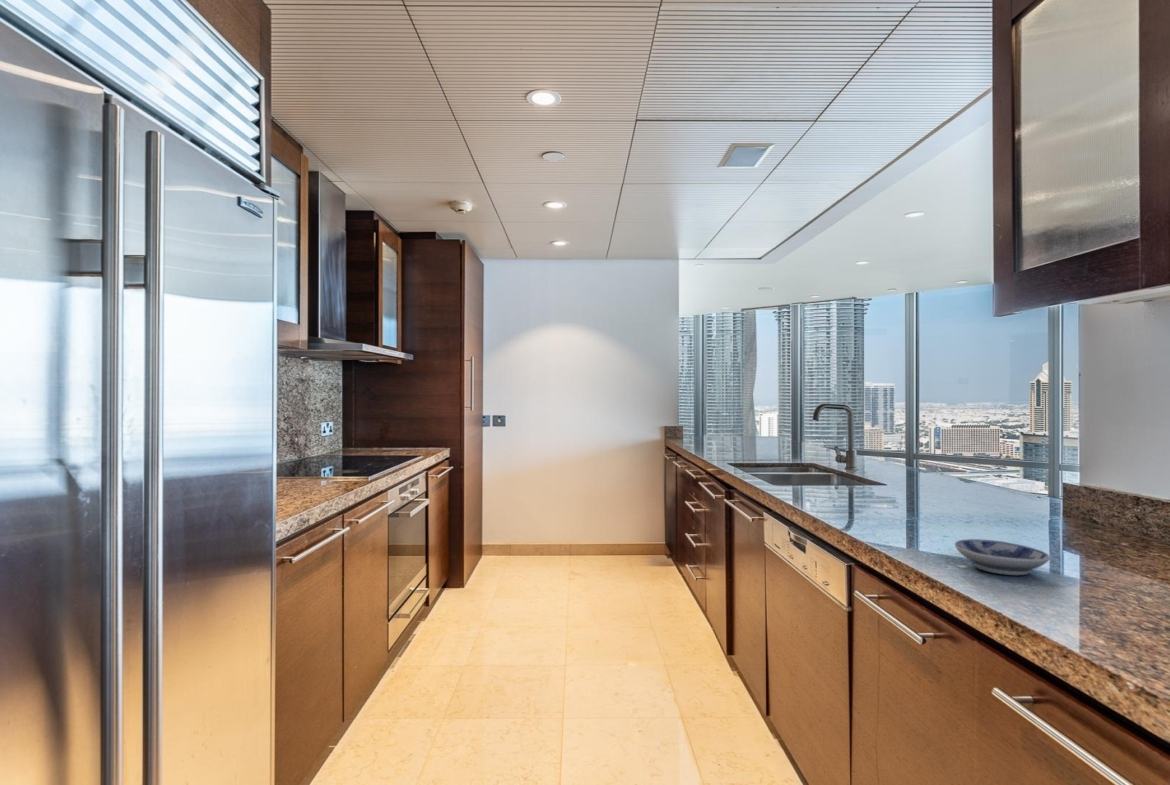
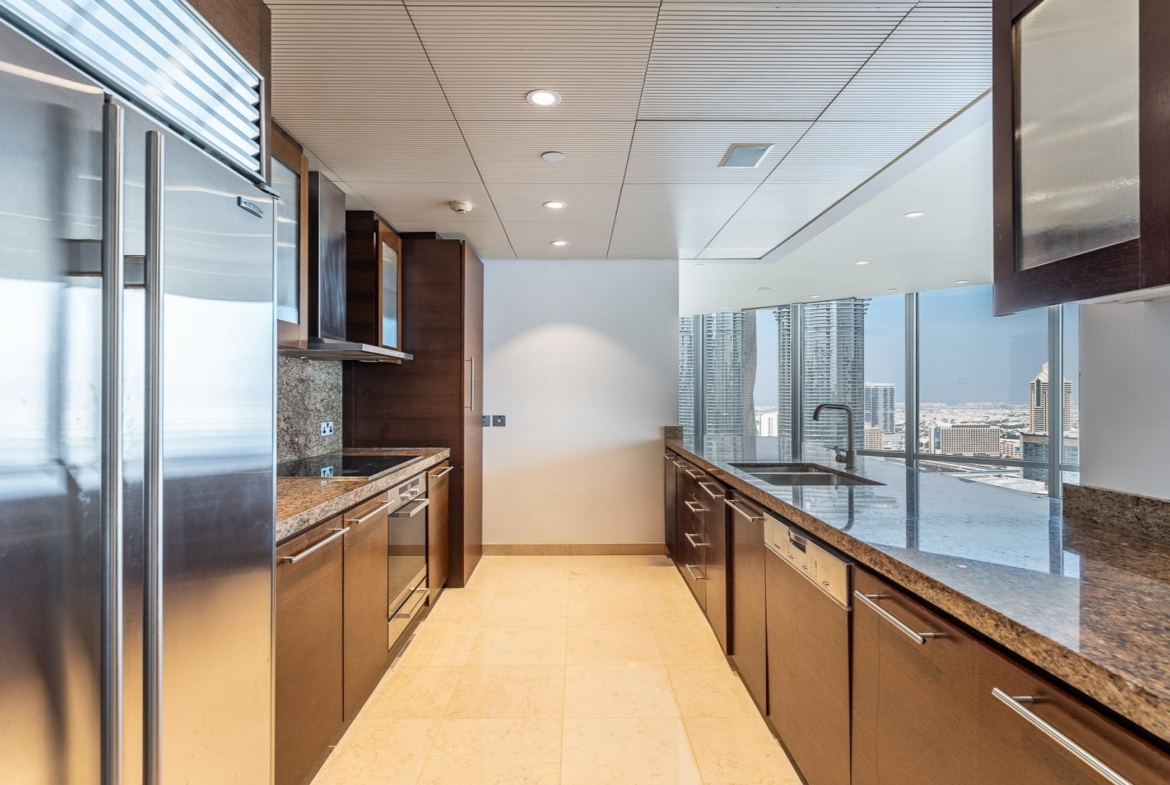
- bowl [954,538,1051,576]
